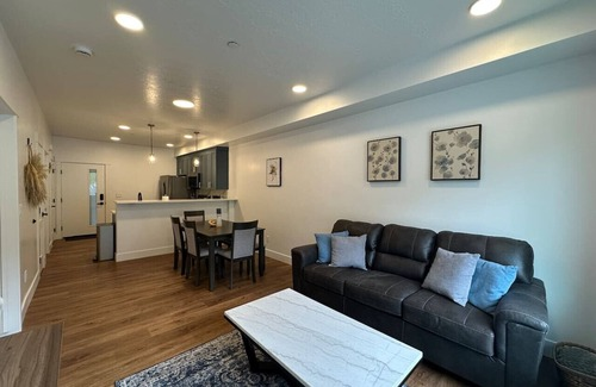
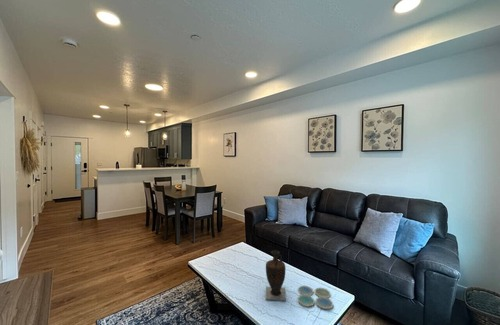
+ drink coaster [297,285,334,310]
+ vase [265,249,287,302]
